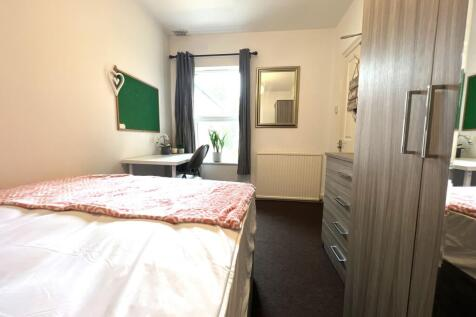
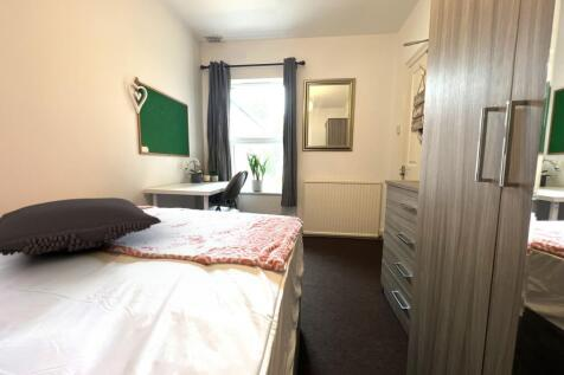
+ pillow [0,196,162,257]
